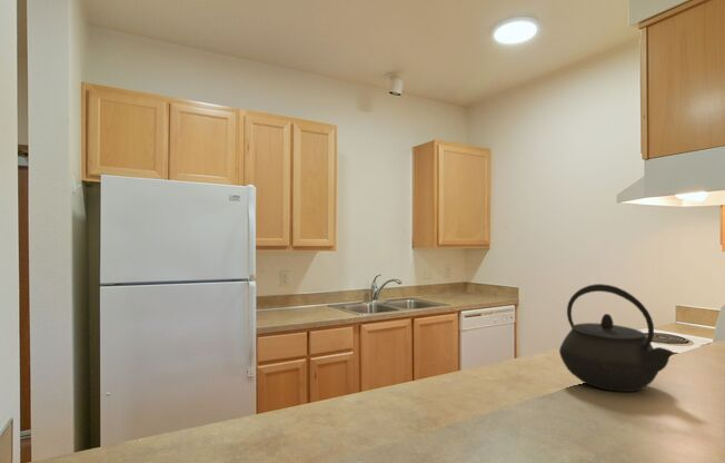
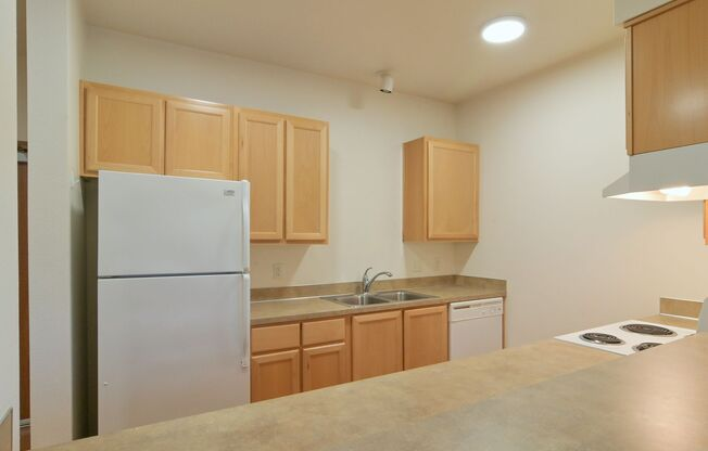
- kettle [558,283,674,393]
